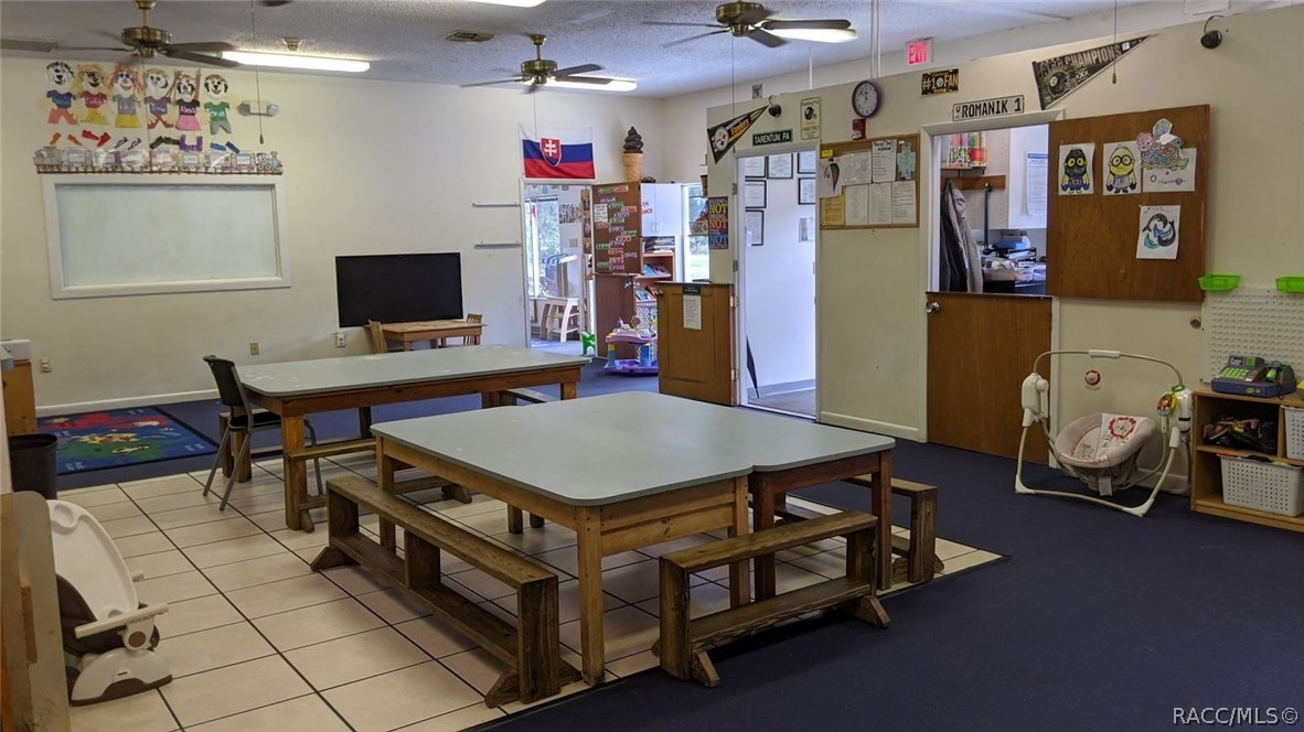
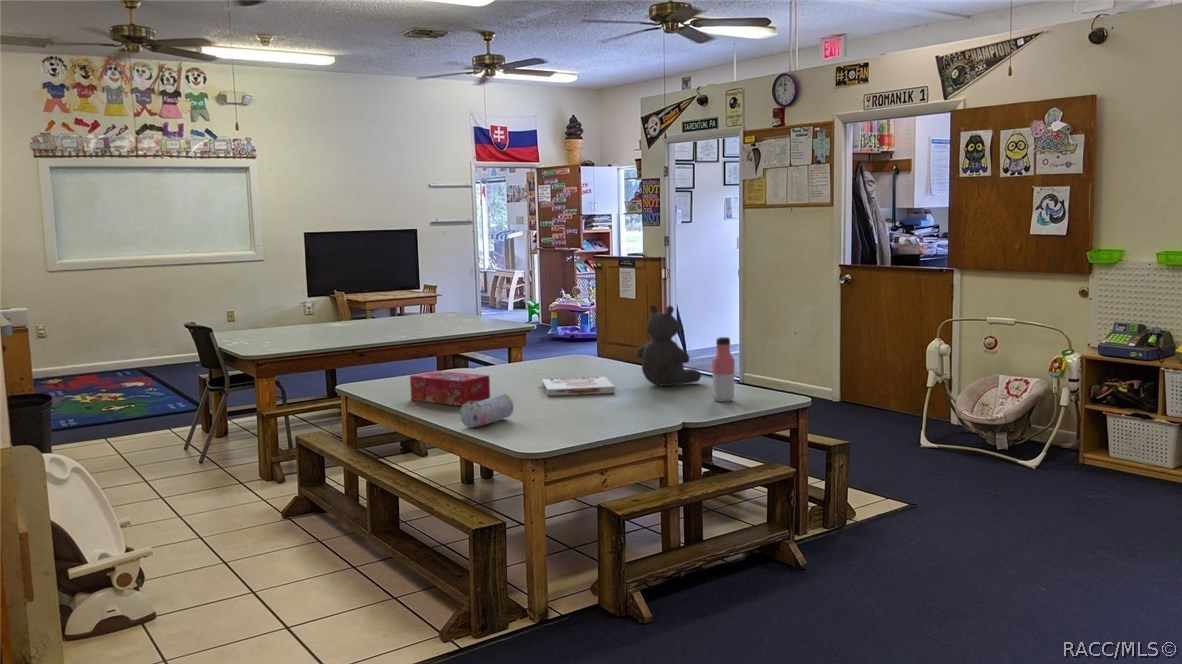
+ pencil case [459,393,515,429]
+ board game [541,376,616,397]
+ teddy bear [635,304,702,387]
+ tissue box [409,370,491,407]
+ water bottle [711,336,736,403]
